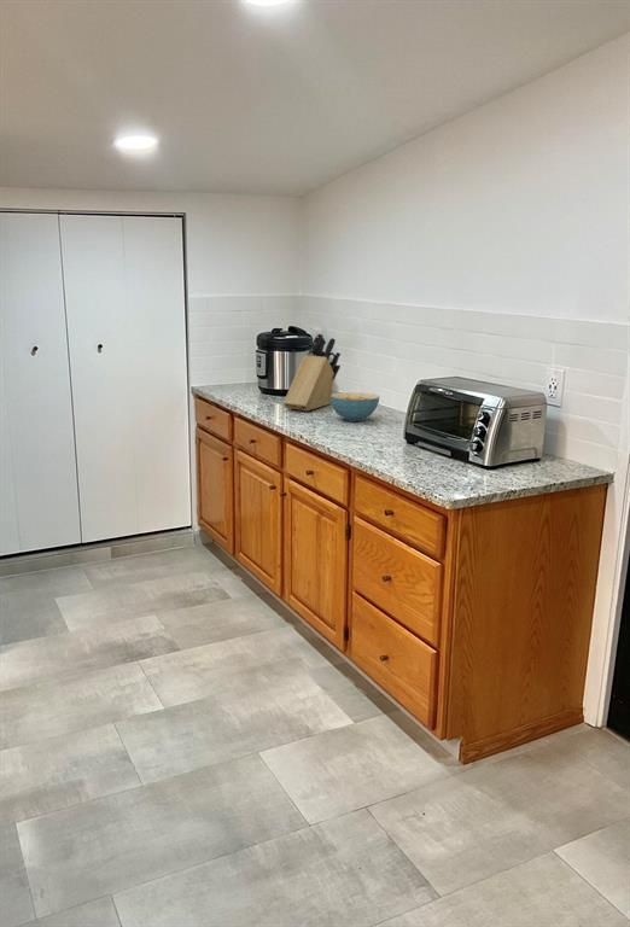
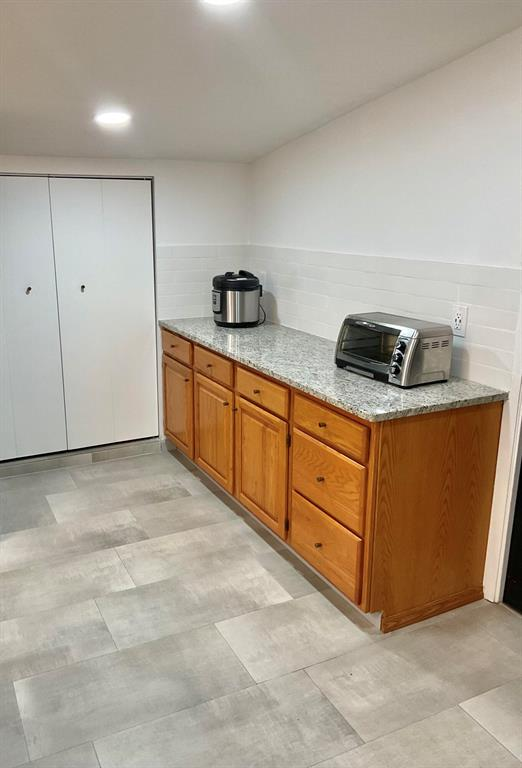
- knife block [282,332,342,412]
- cereal bowl [331,391,380,422]
